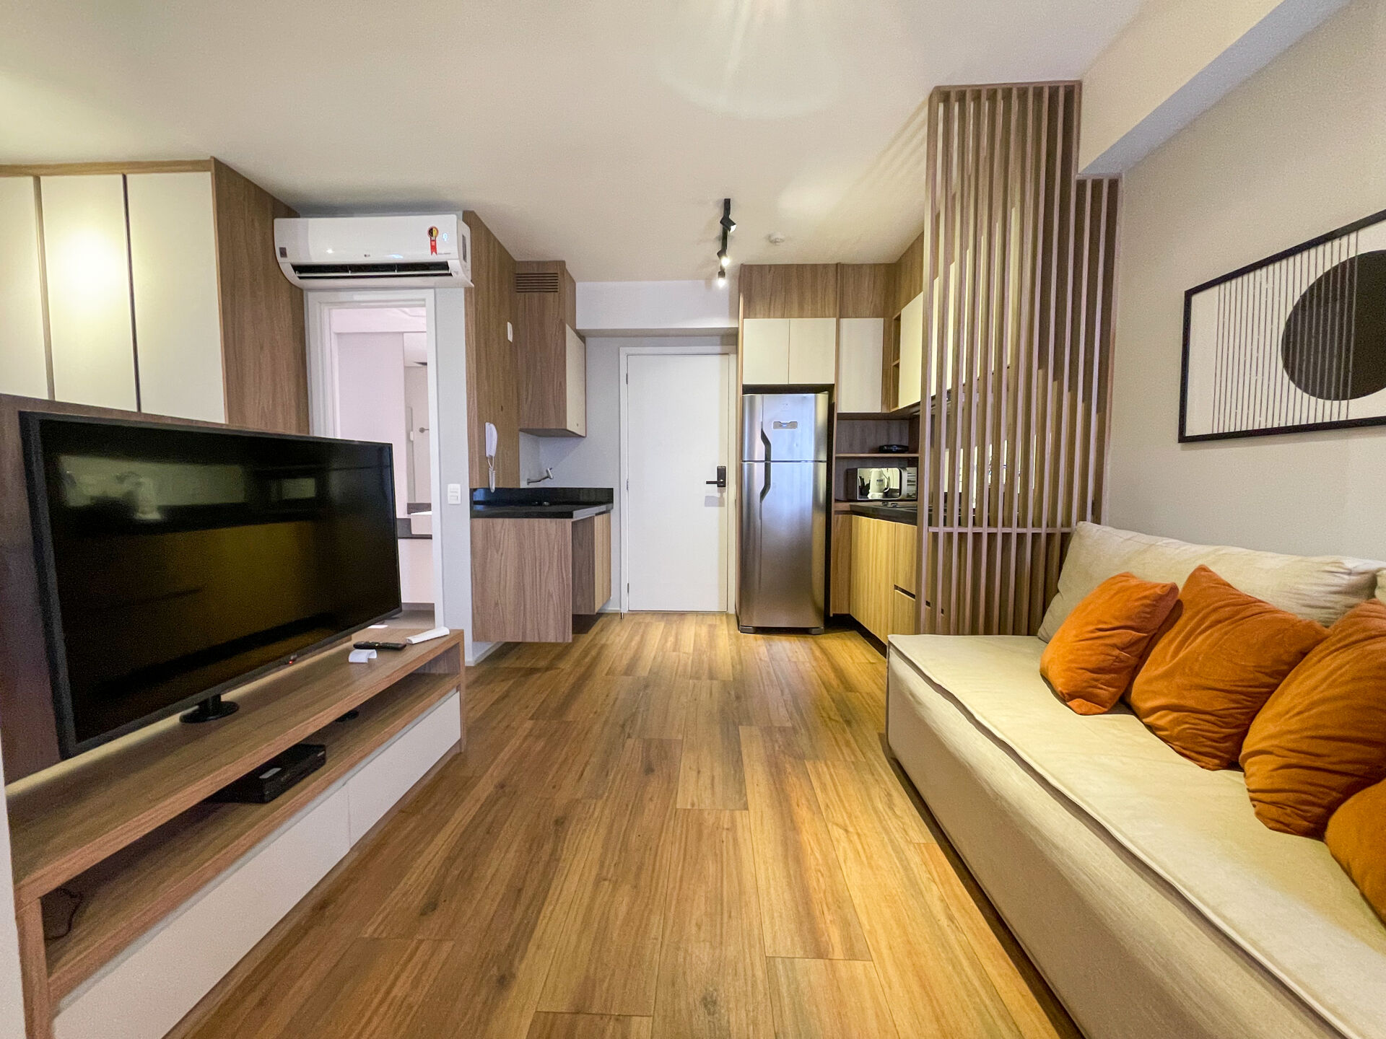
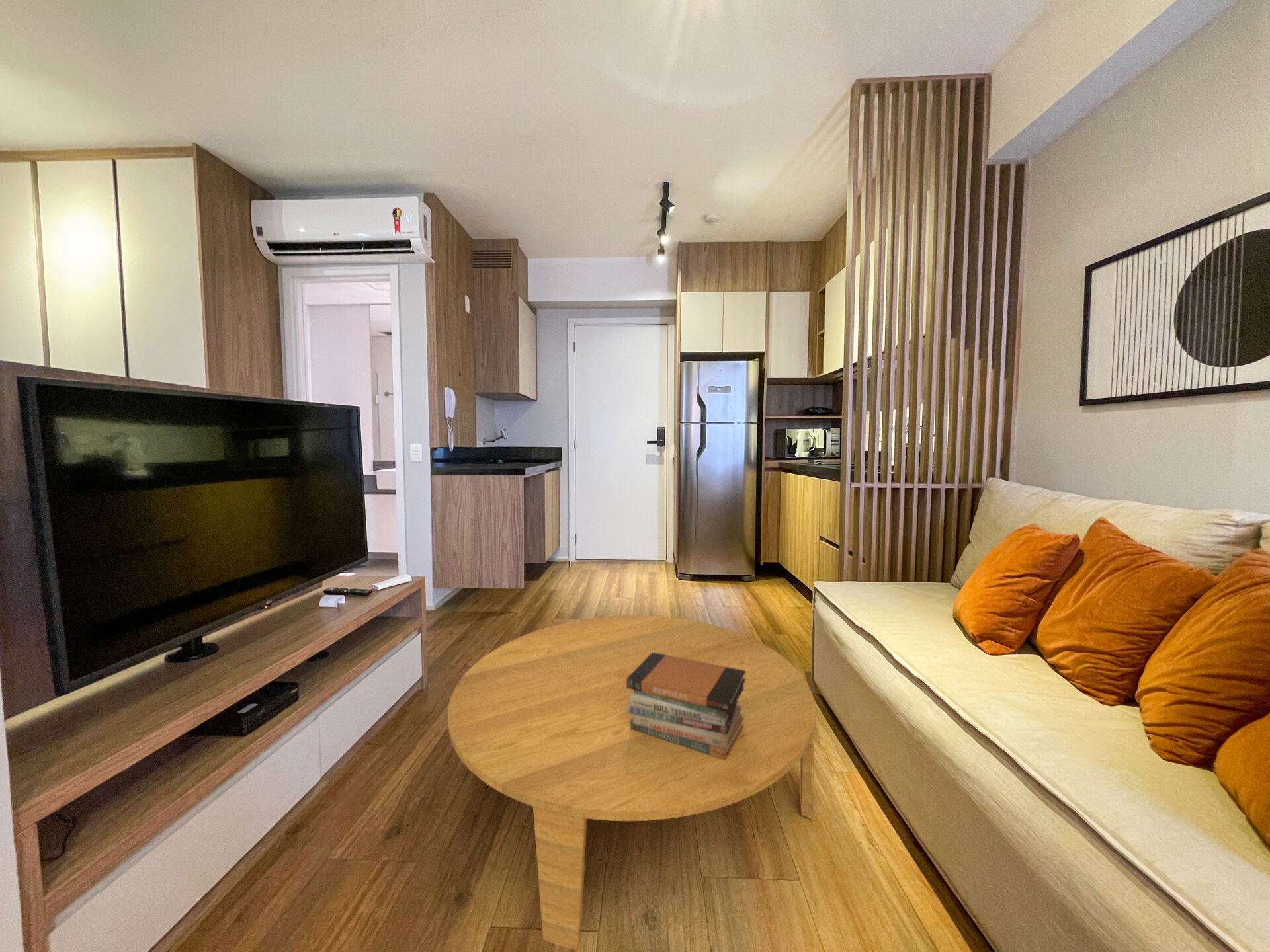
+ book stack [626,653,745,760]
+ coffee table [447,615,816,951]
